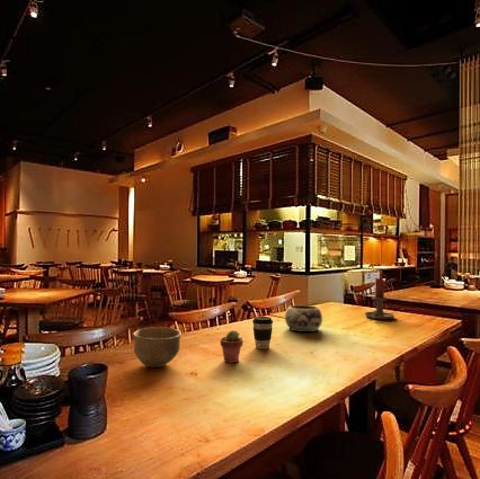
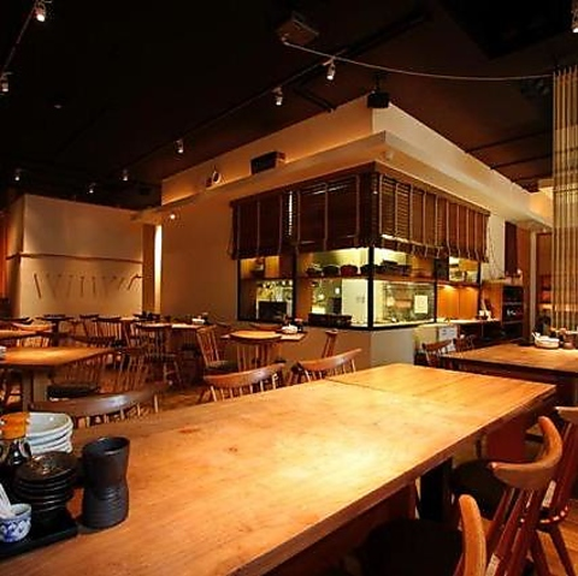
- decorative bowl [284,304,323,333]
- potted succulent [219,329,244,364]
- candle holder [364,277,396,320]
- bowl [132,326,182,368]
- coffee cup [252,316,274,350]
